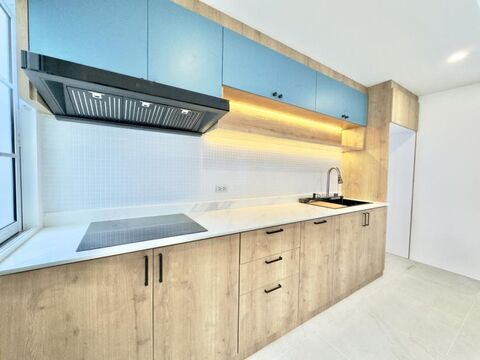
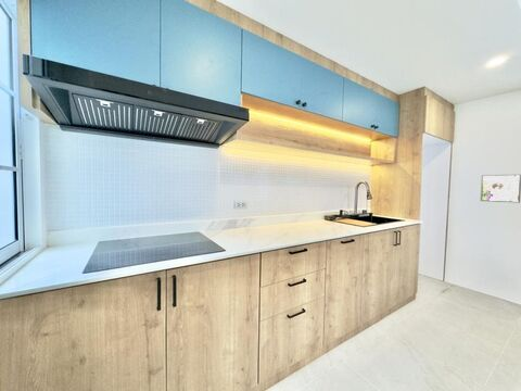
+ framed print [480,173,521,204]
